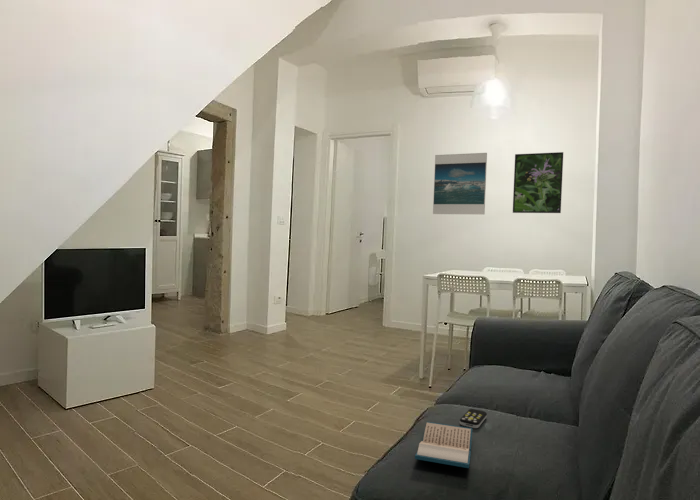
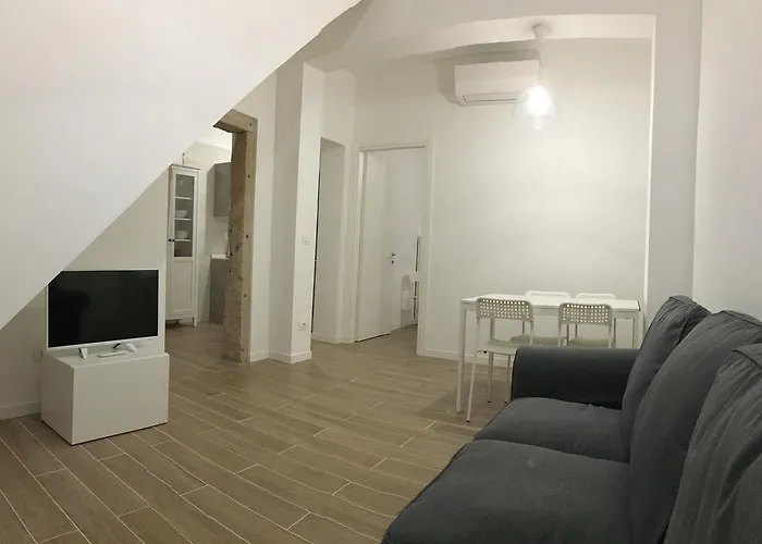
- hardback book [414,421,473,469]
- remote control [459,408,488,429]
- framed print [512,151,564,214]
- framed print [432,152,488,215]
